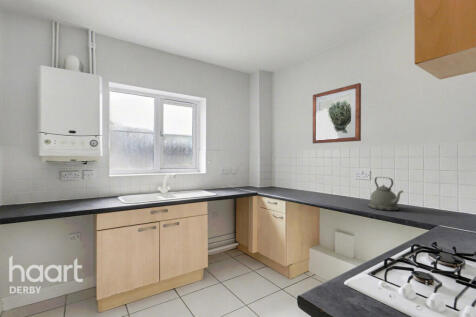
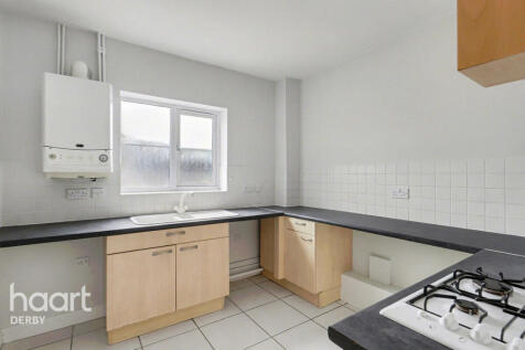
- kettle [367,176,404,212]
- wall art [312,82,362,144]
